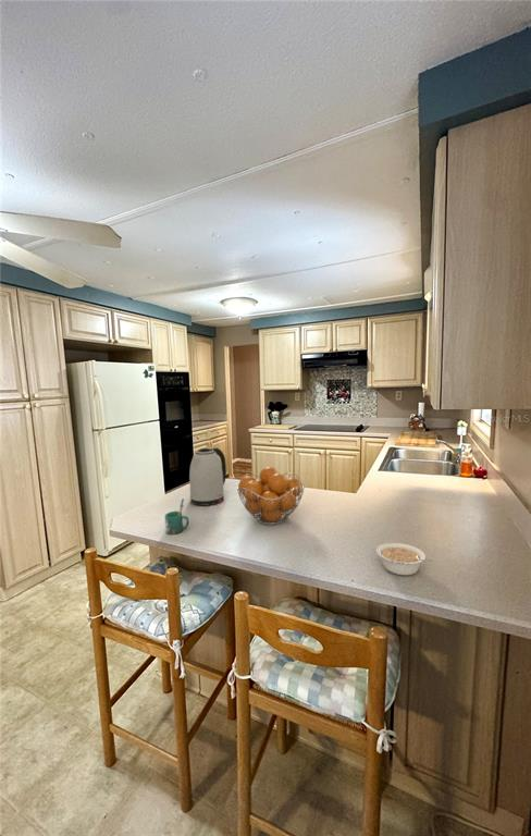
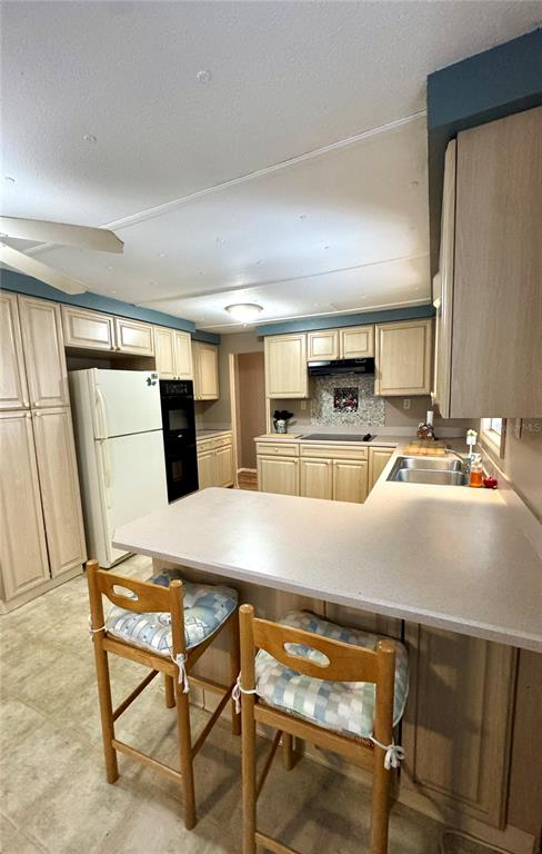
- mug [164,497,190,536]
- fruit basket [236,466,306,526]
- kettle [188,446,227,506]
- legume [375,542,434,577]
